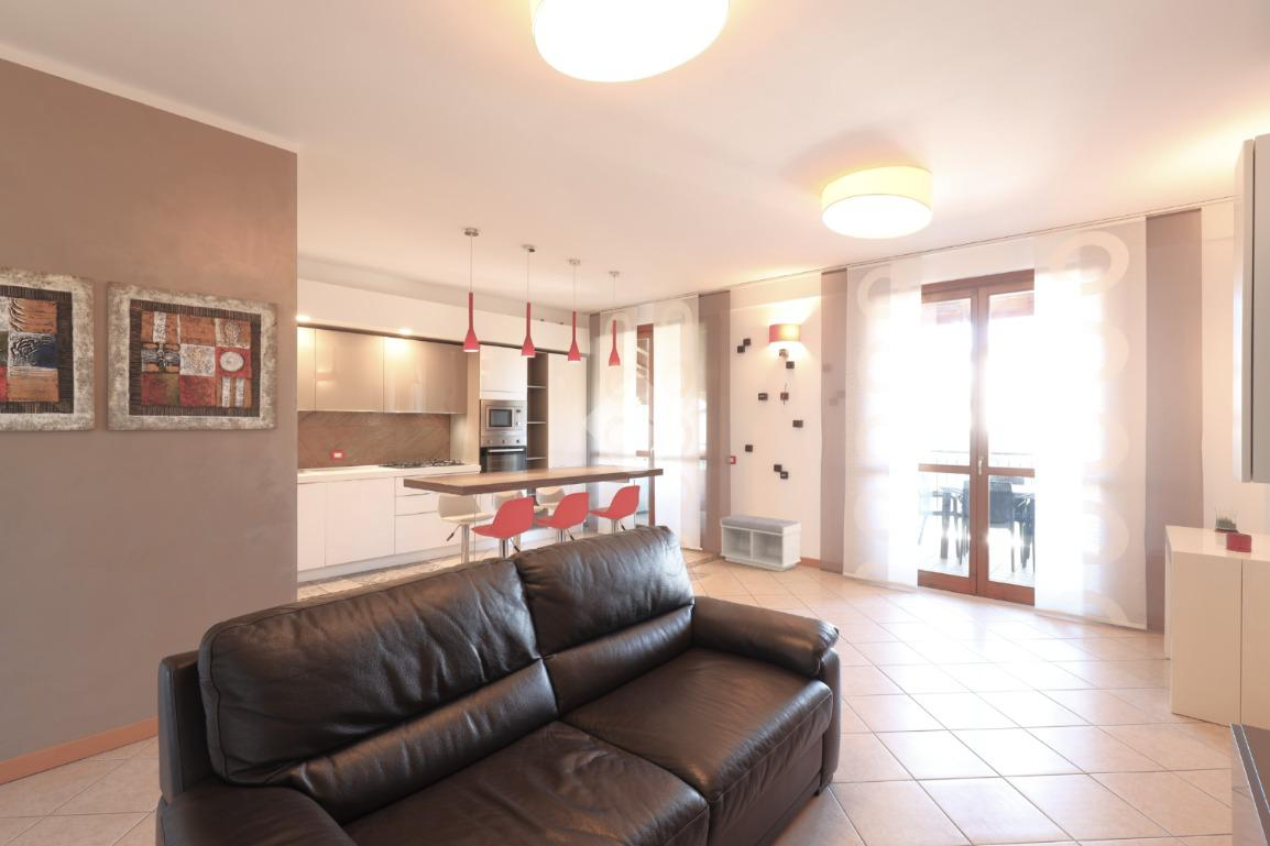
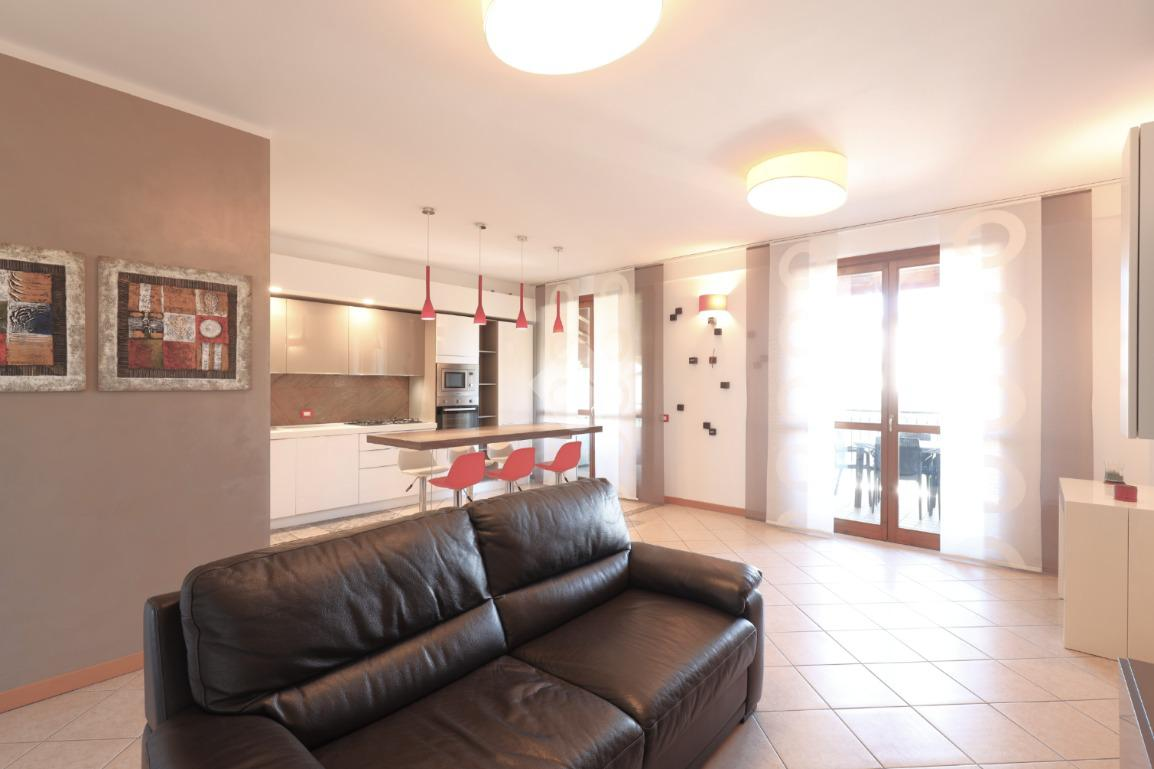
- bench [719,514,802,573]
